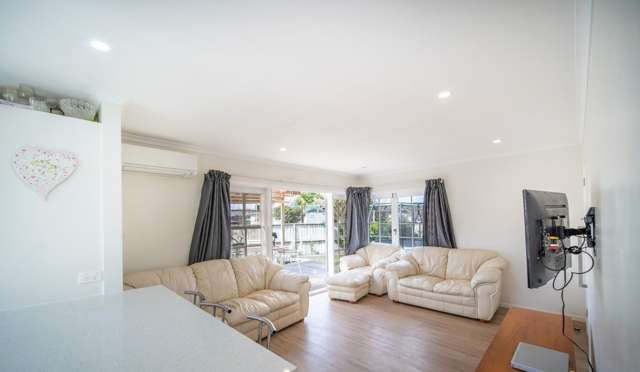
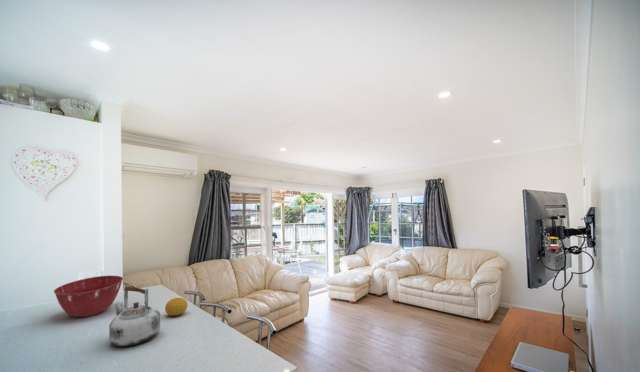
+ mixing bowl [53,275,124,318]
+ fruit [164,297,189,317]
+ kettle [108,284,161,348]
